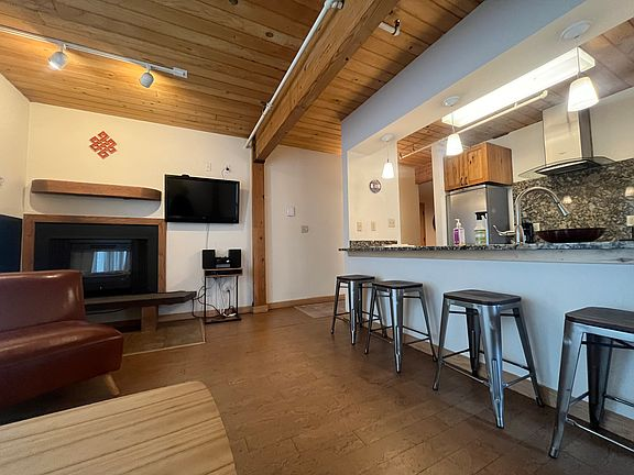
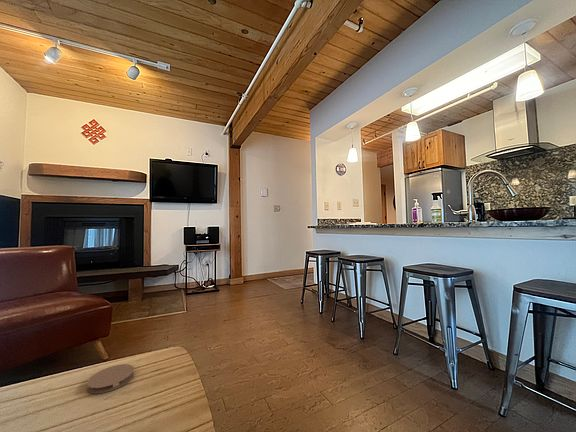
+ coaster [86,363,135,395]
